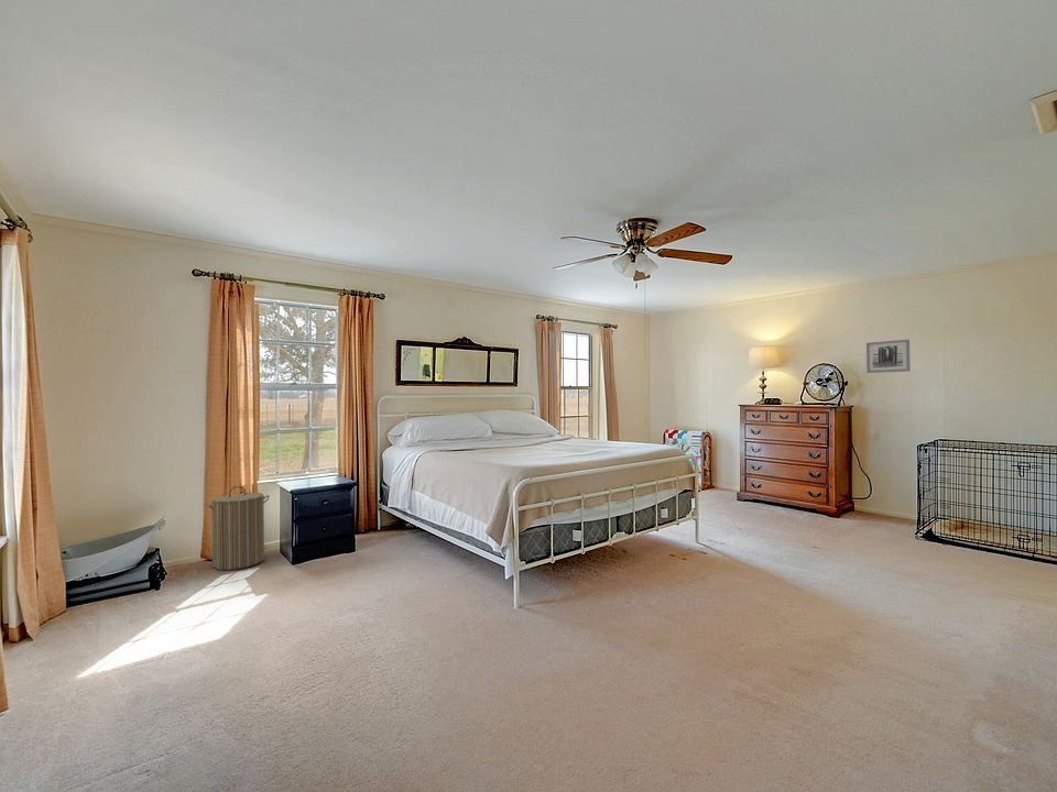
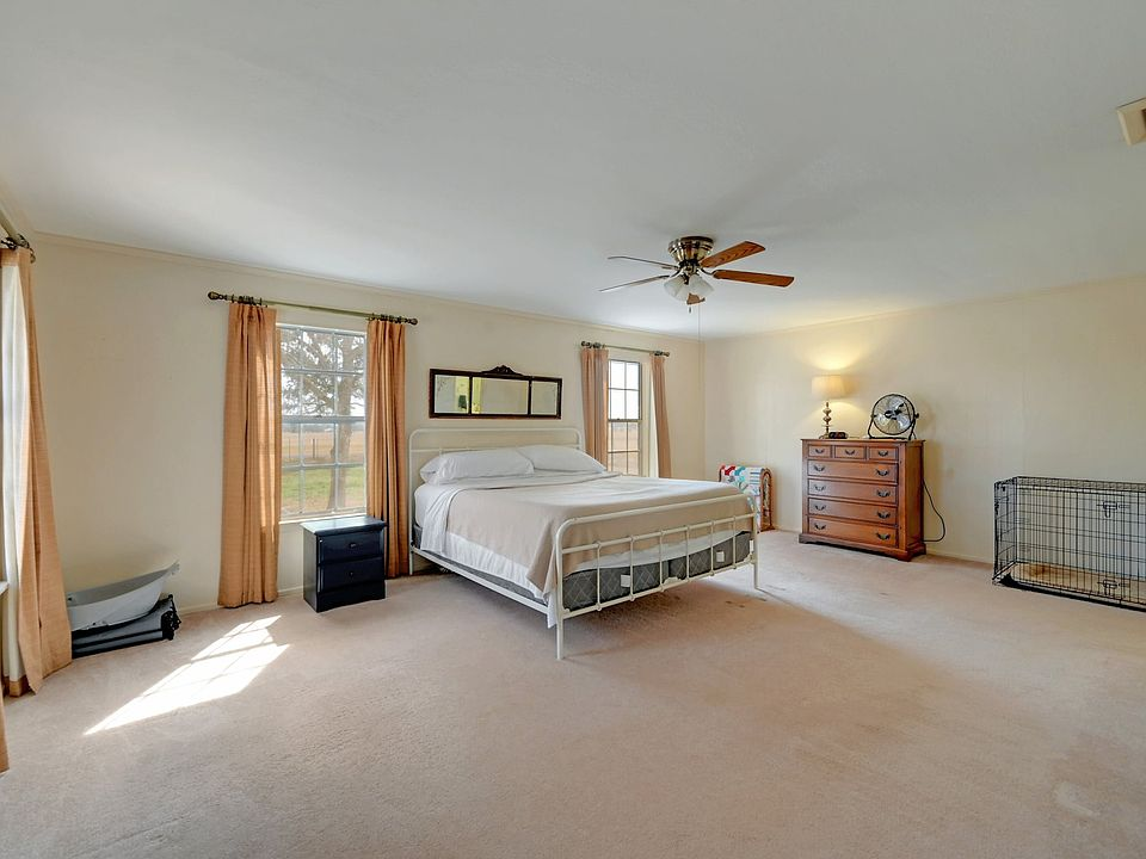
- wall art [865,339,912,374]
- laundry hamper [204,485,271,571]
